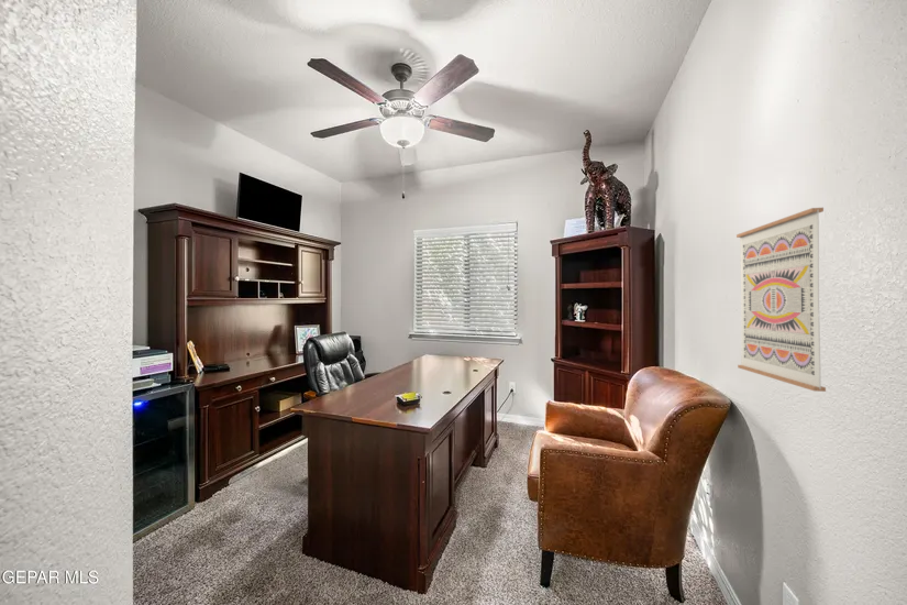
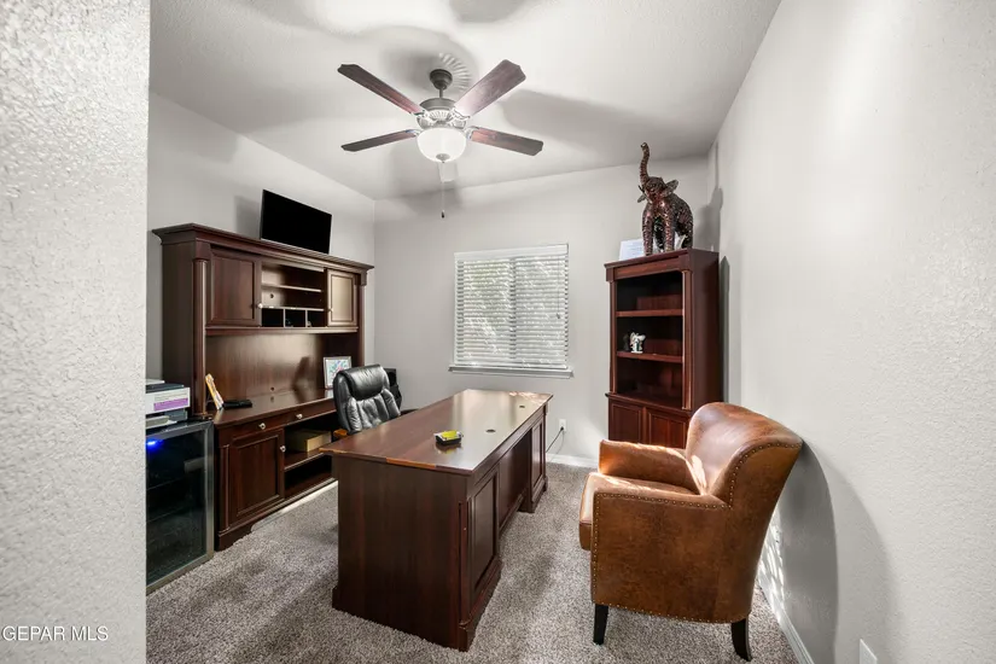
- wall art [735,207,827,393]
